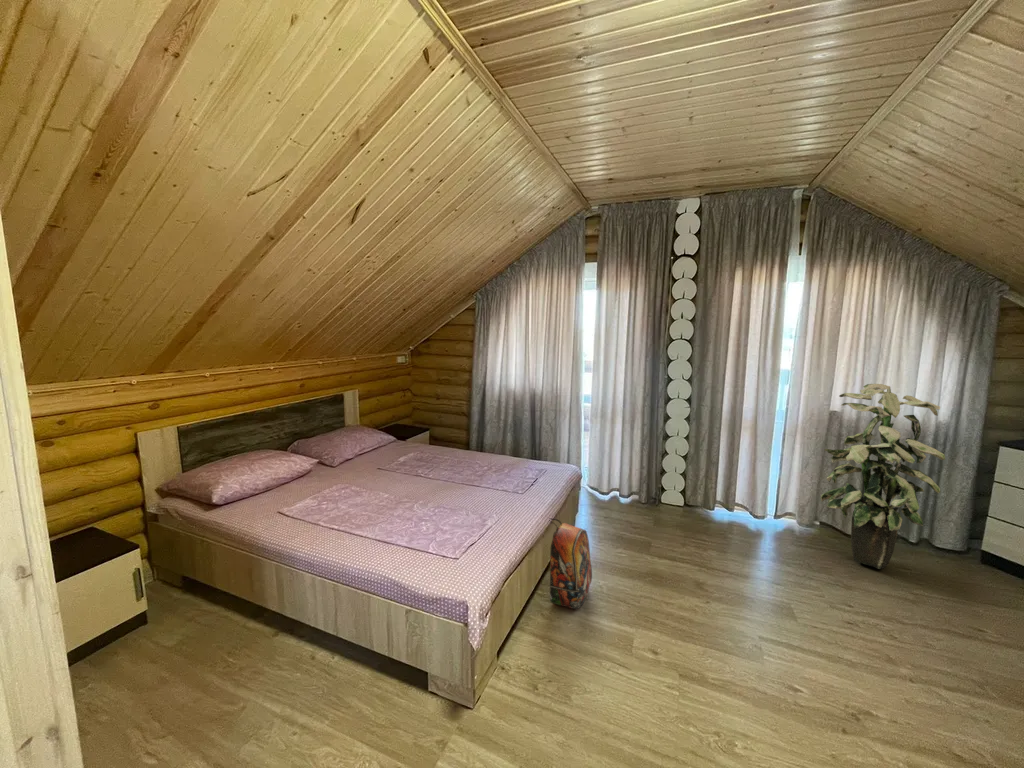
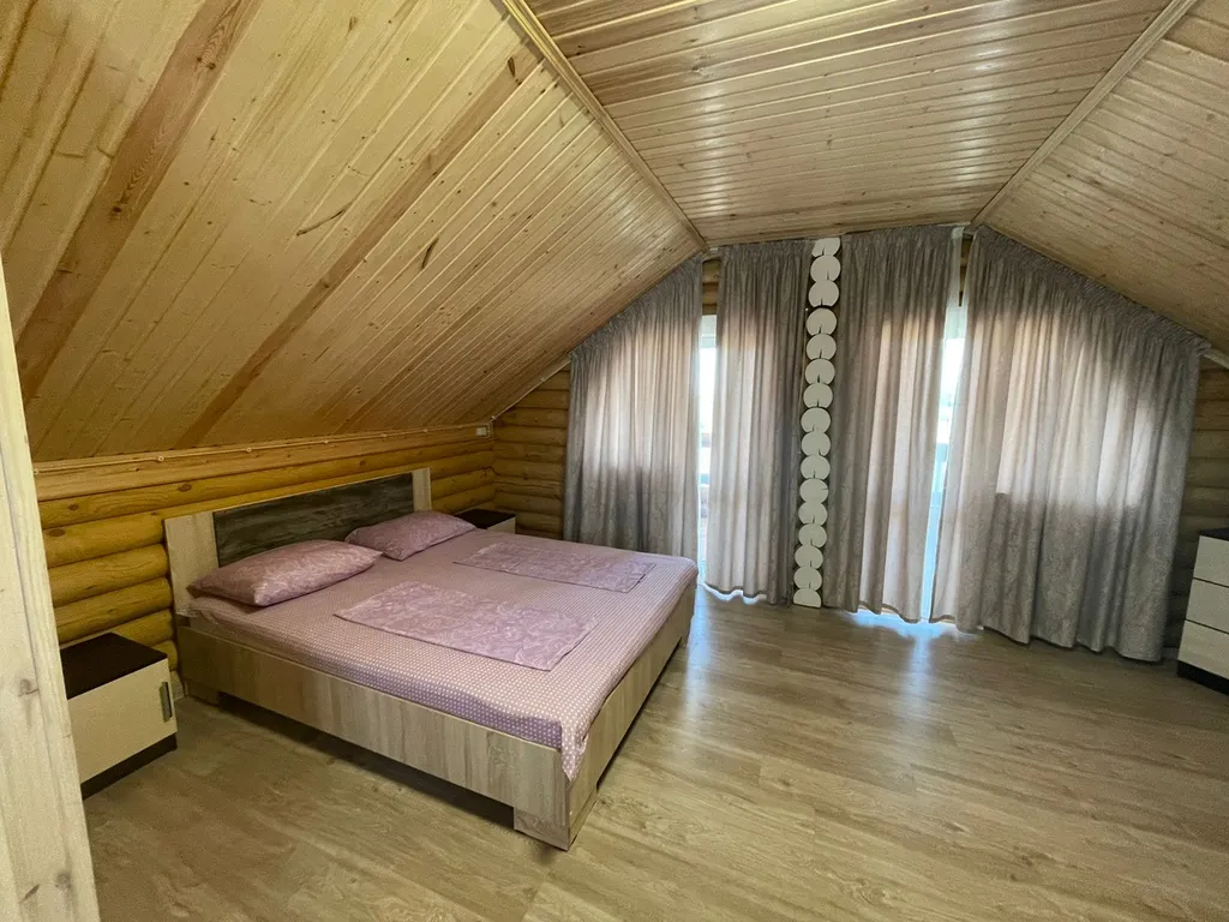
- backpack [549,518,593,611]
- indoor plant [820,383,946,570]
